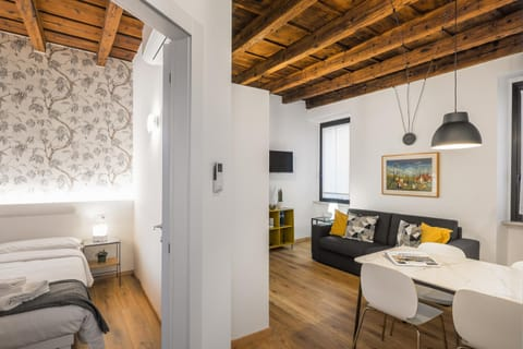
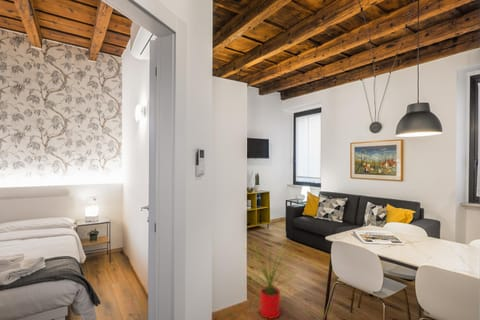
+ house plant [243,239,299,320]
